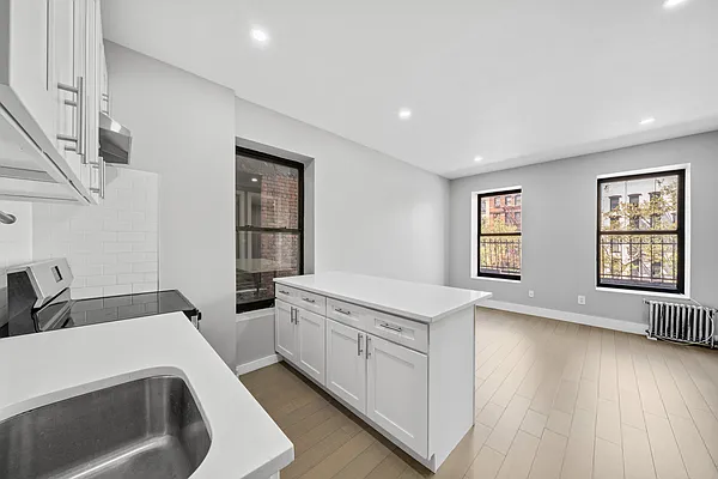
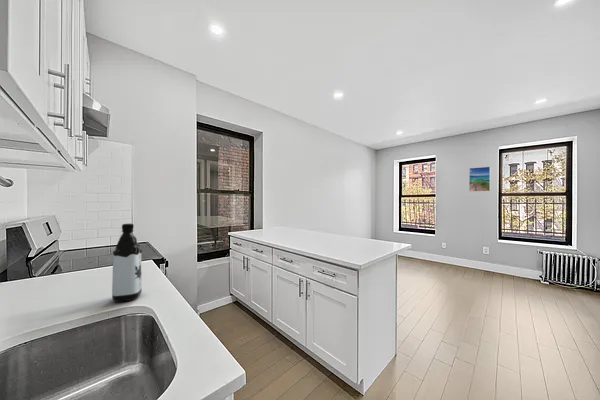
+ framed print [468,166,491,192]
+ water bottle [111,223,143,303]
